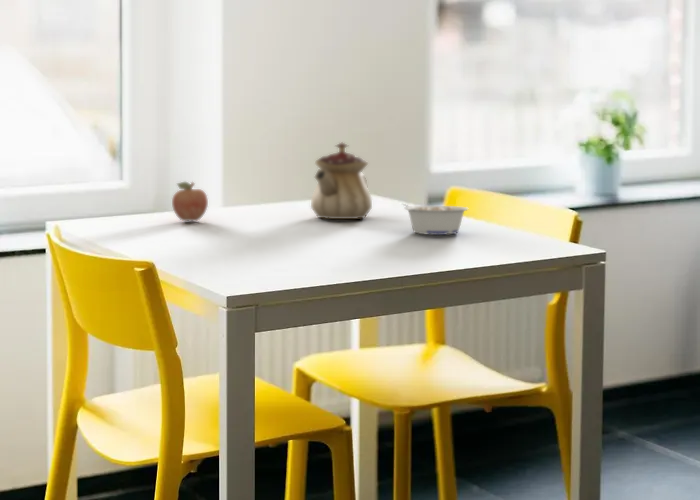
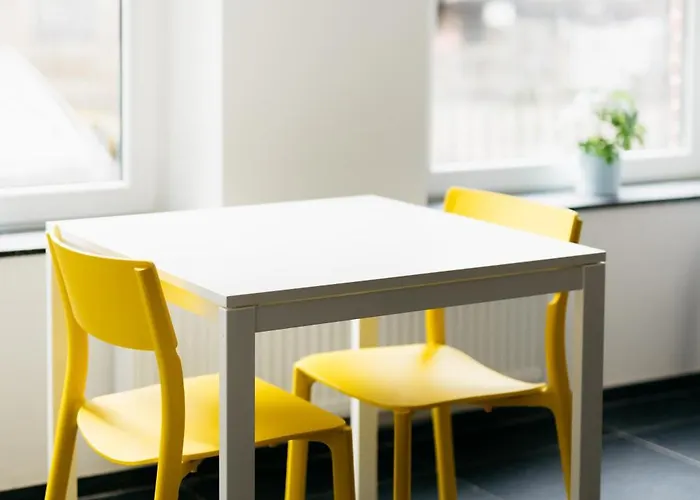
- fruit [171,181,209,222]
- teapot [310,142,373,220]
- legume [401,203,469,236]
